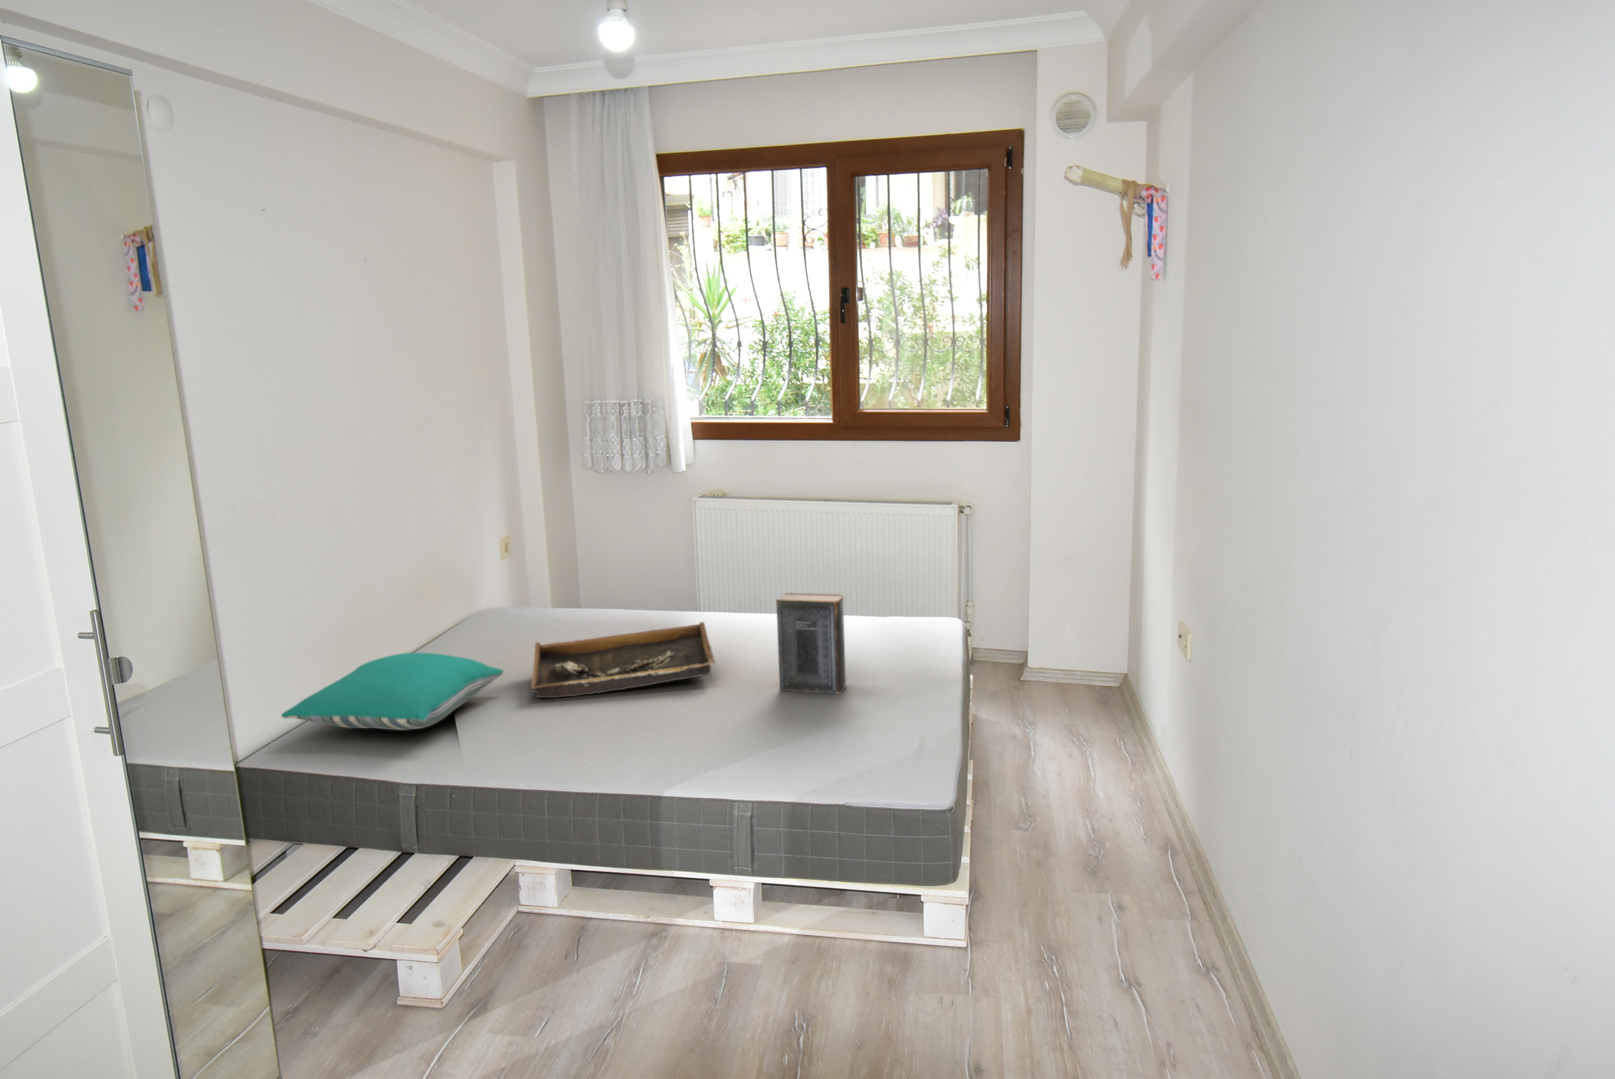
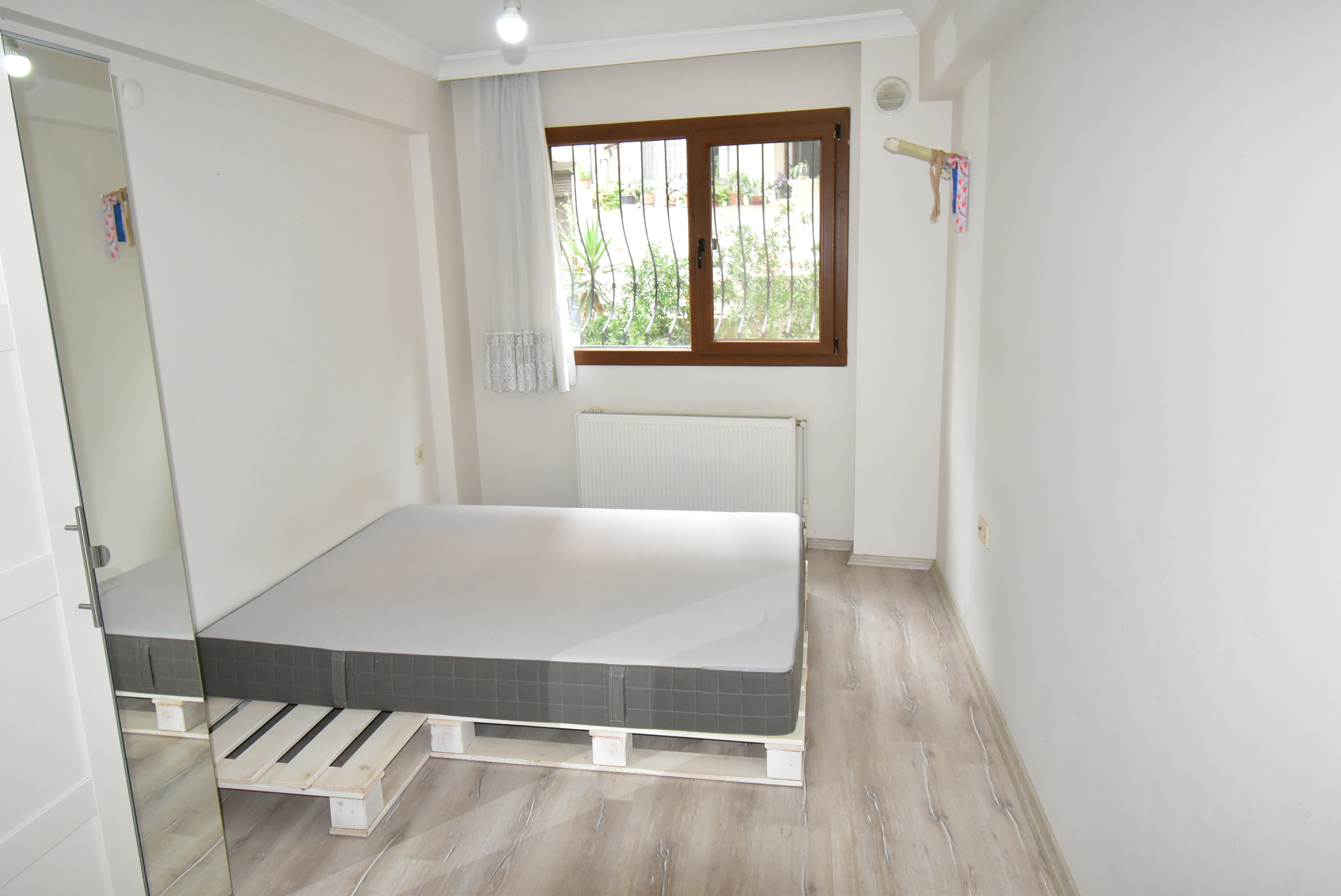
- pillow [281,653,505,731]
- tray [531,621,715,698]
- book [776,592,847,694]
